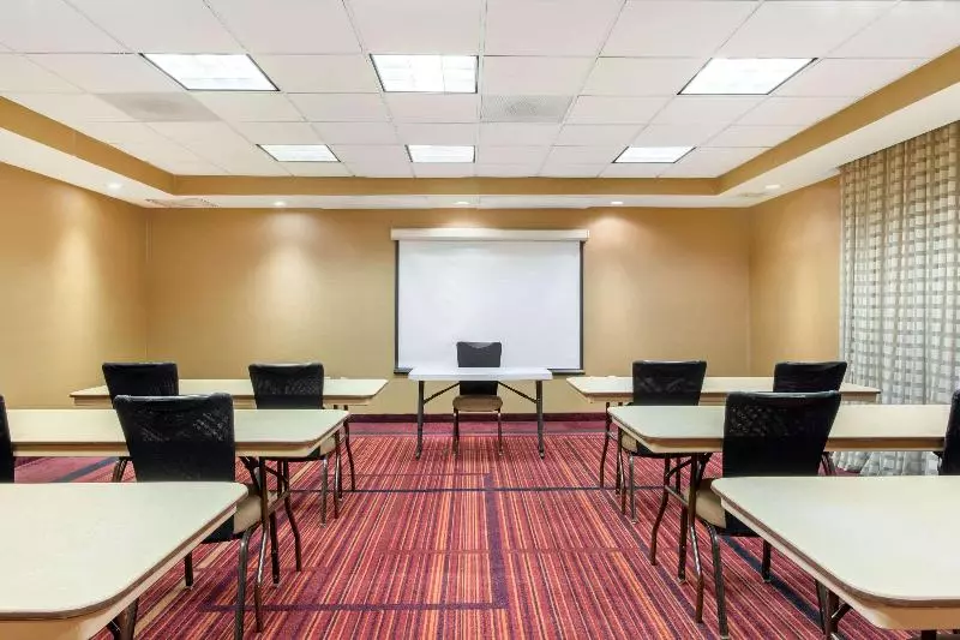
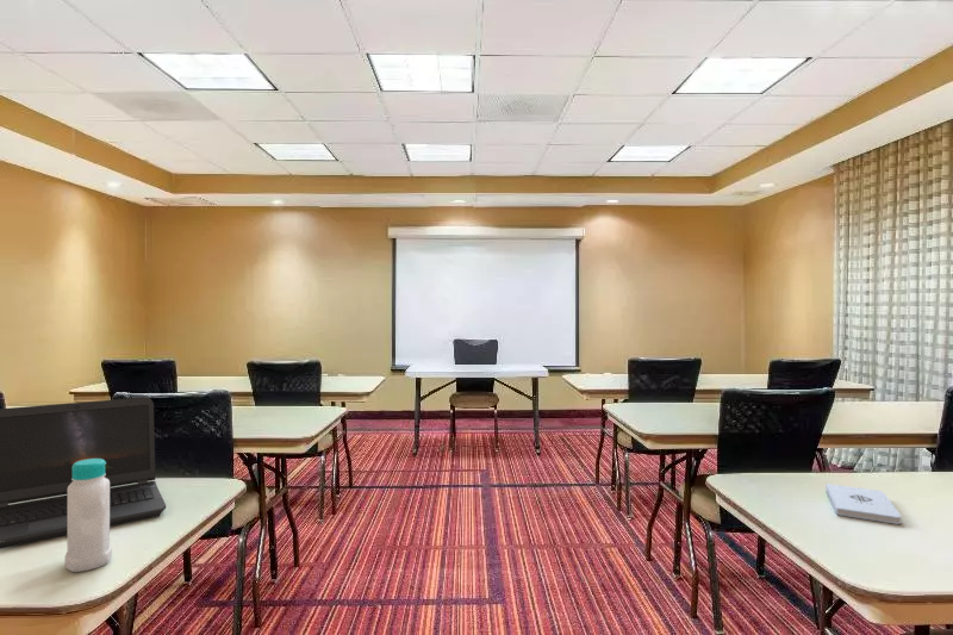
+ bottle [63,459,113,573]
+ notepad [824,483,903,525]
+ laptop computer [0,396,167,549]
